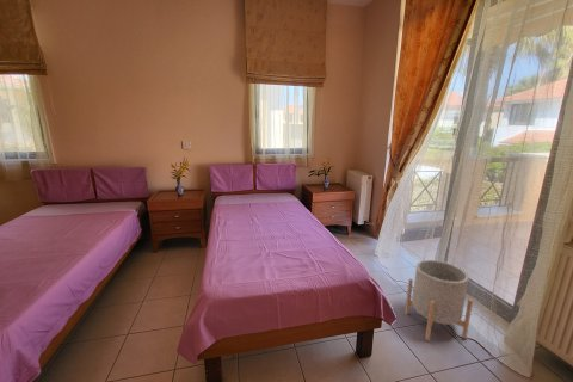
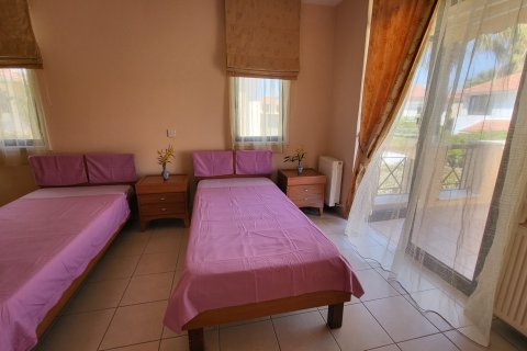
- planter [403,259,474,341]
